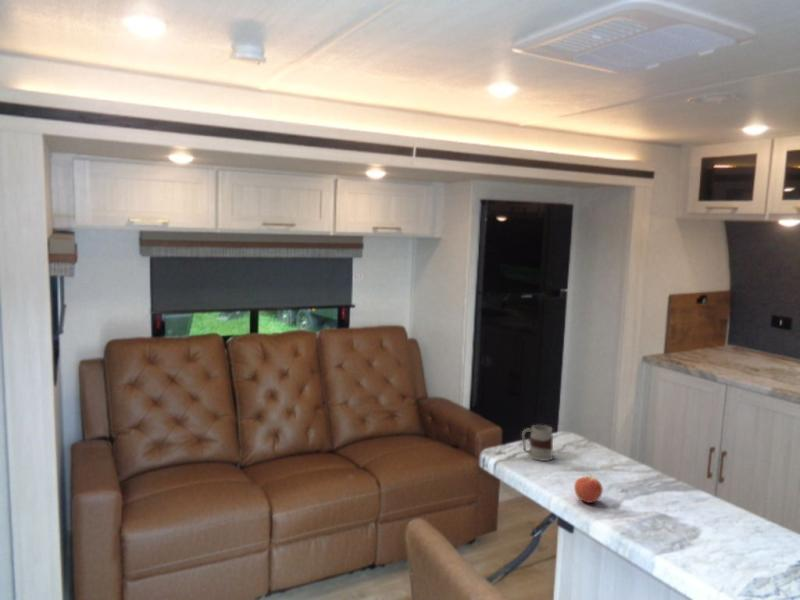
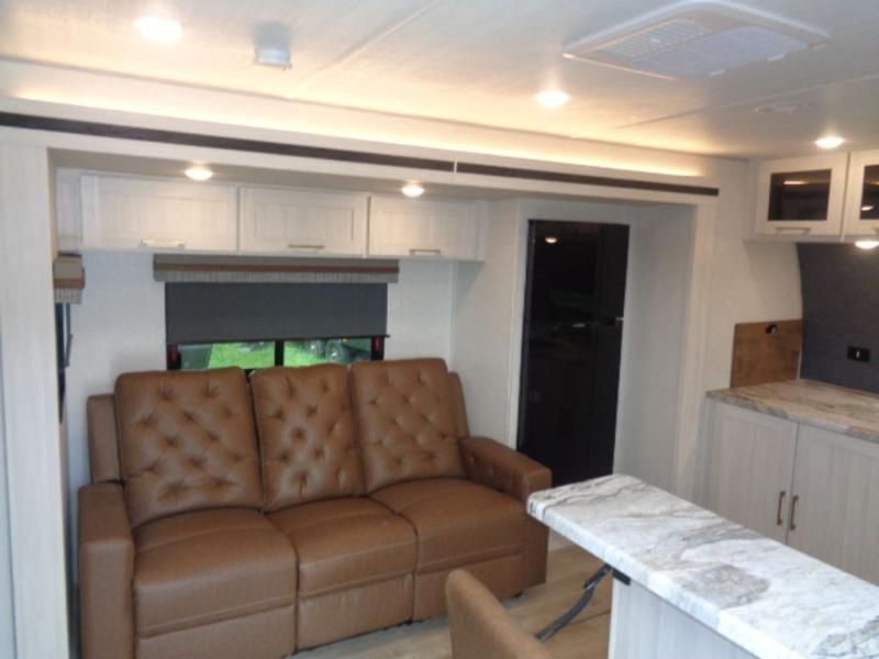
- mug [521,424,555,462]
- apple [573,475,604,504]
